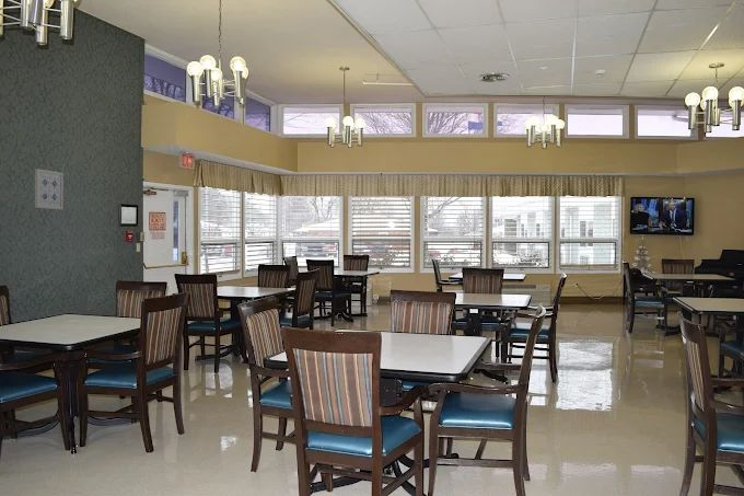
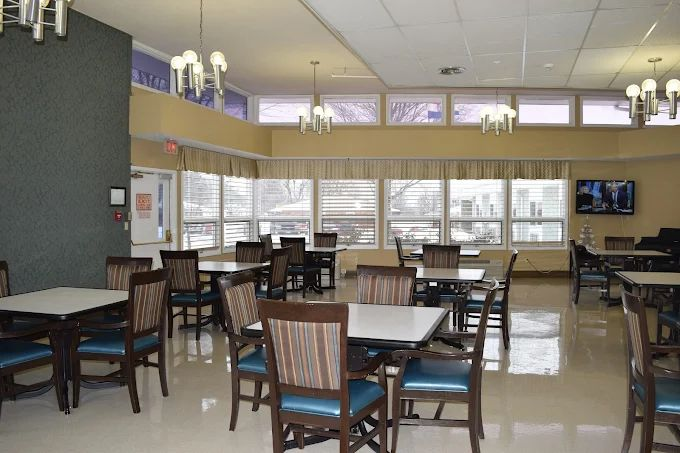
- wall art [34,168,65,210]
